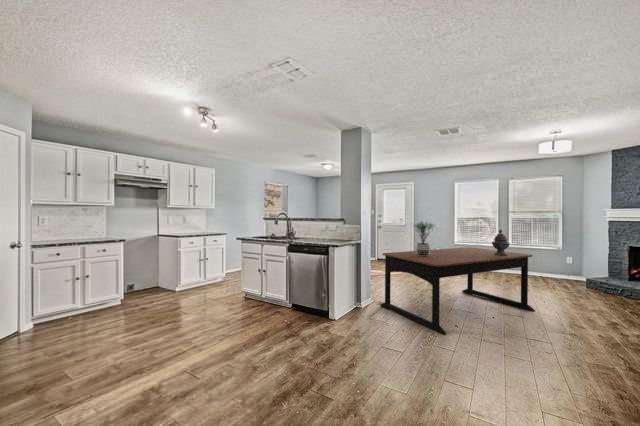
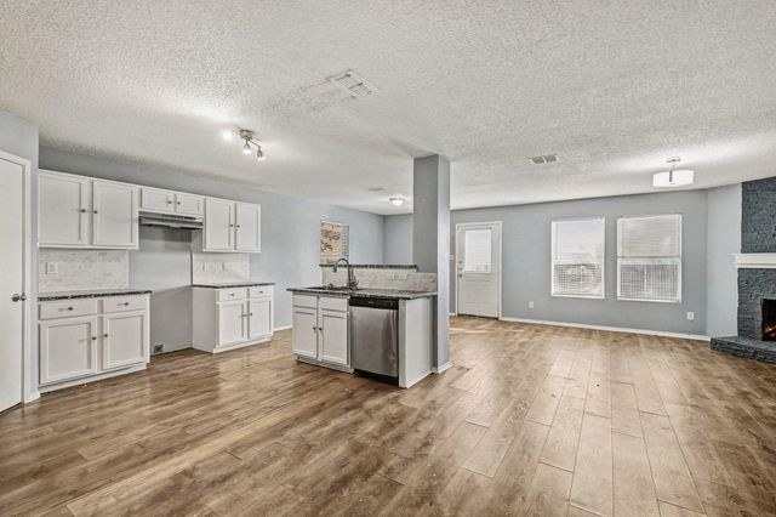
- decorative urn [491,228,511,255]
- dining table [379,246,536,336]
- potted plant [413,220,438,256]
